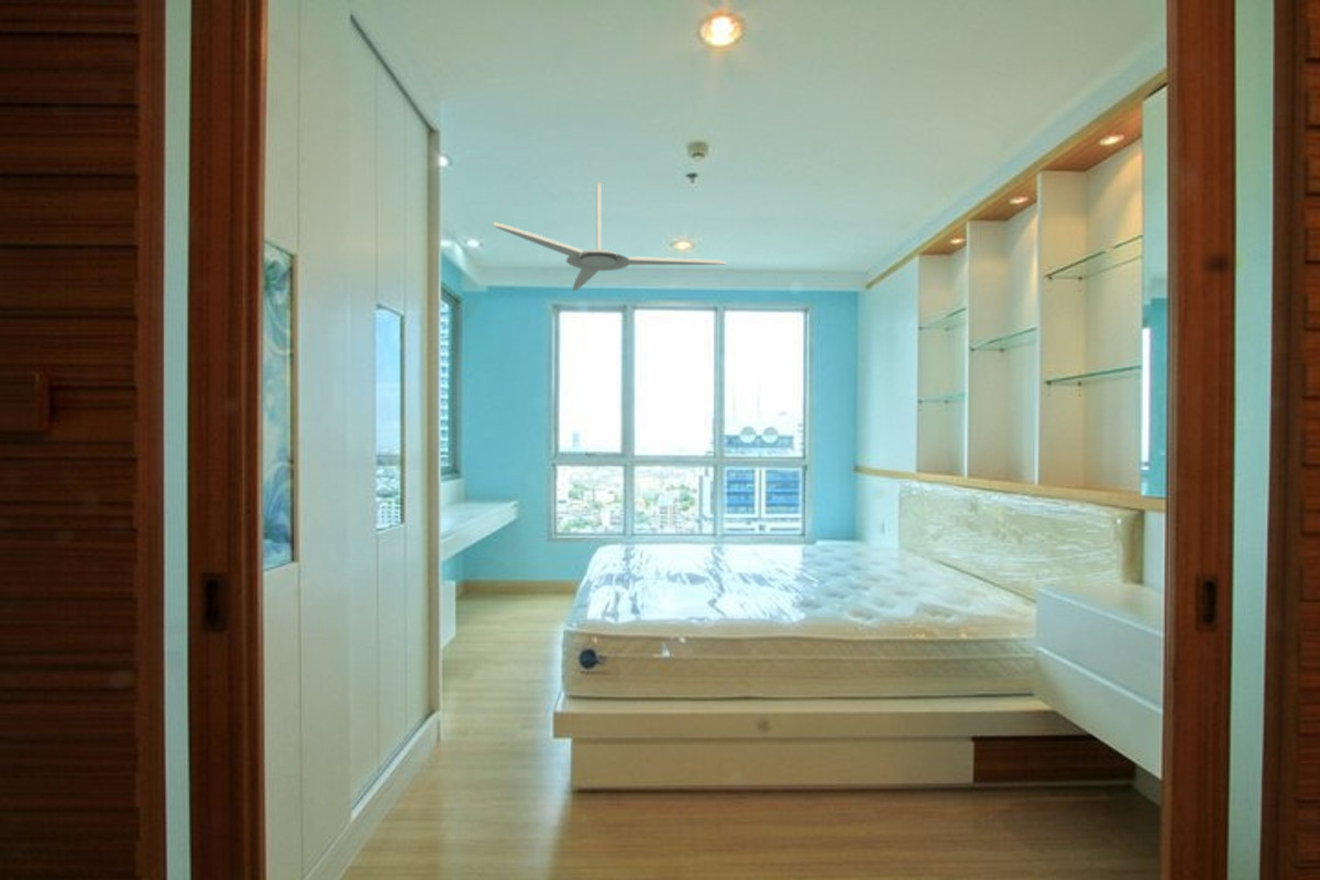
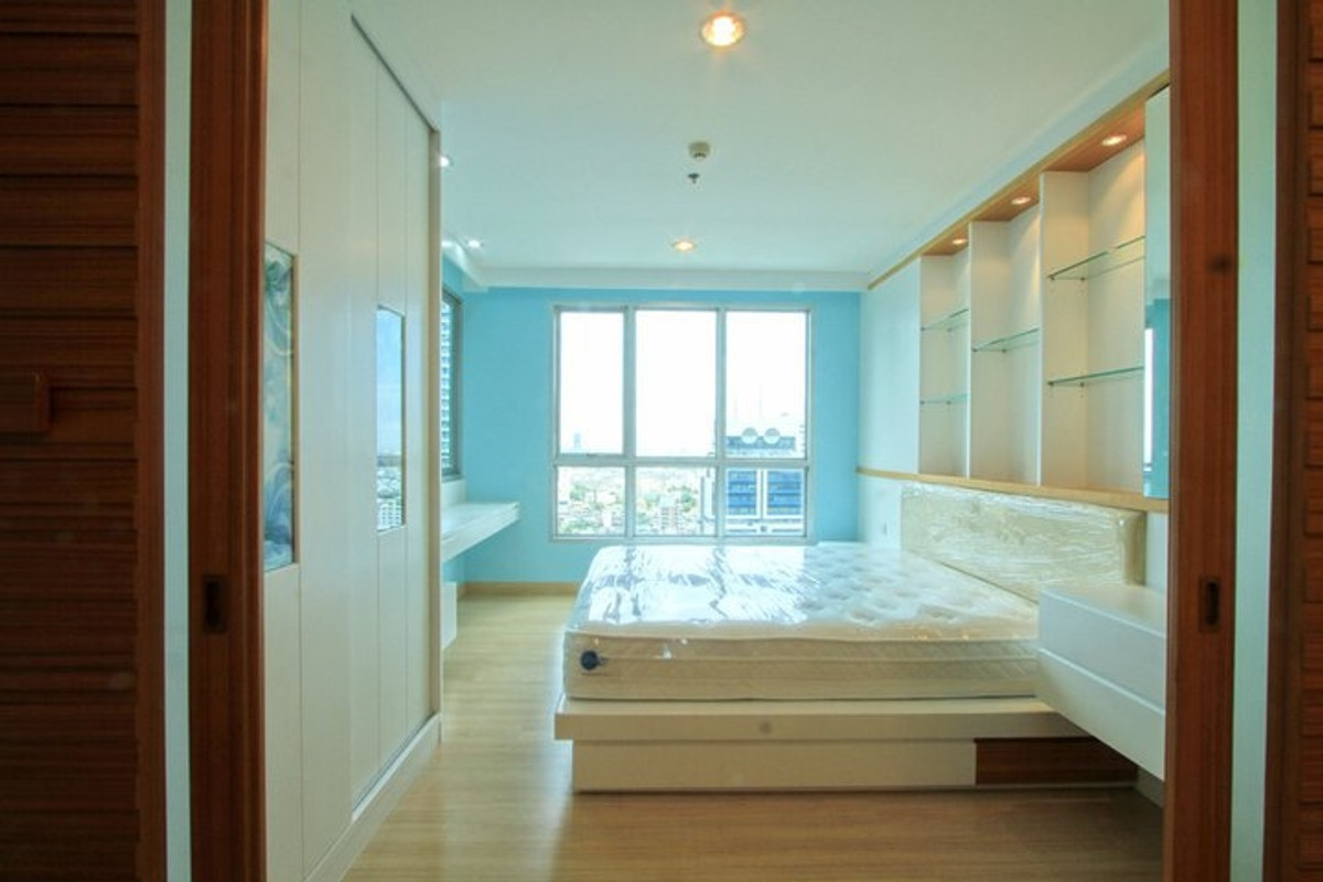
- ceiling fan [492,183,727,293]
